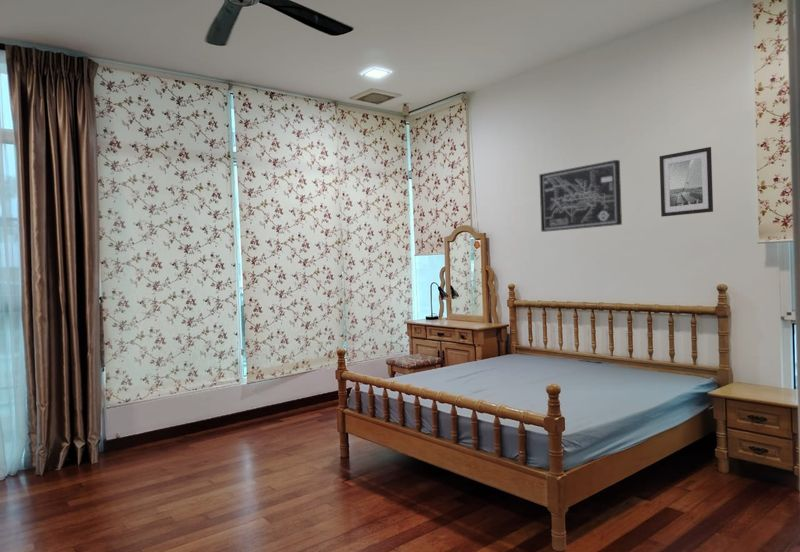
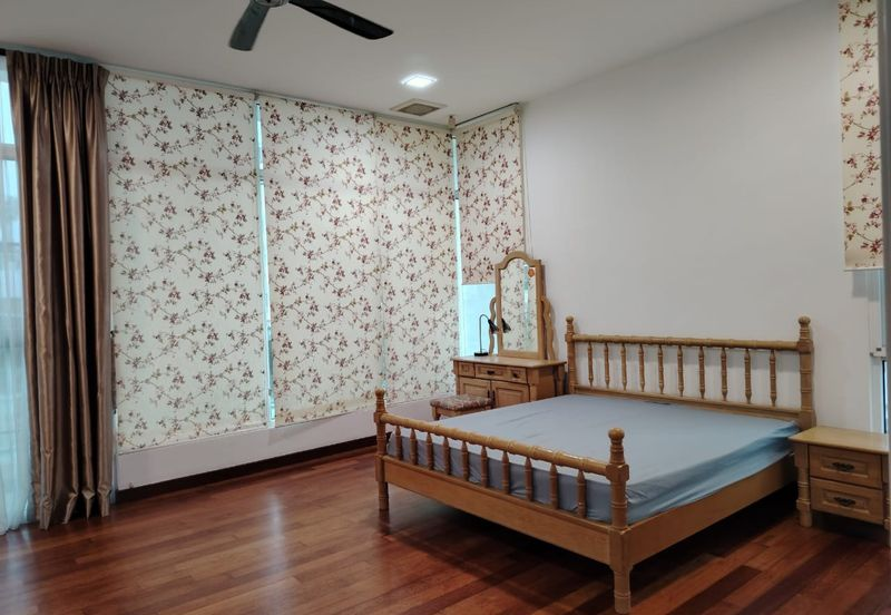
- wall art [538,159,623,233]
- wall art [658,146,714,218]
